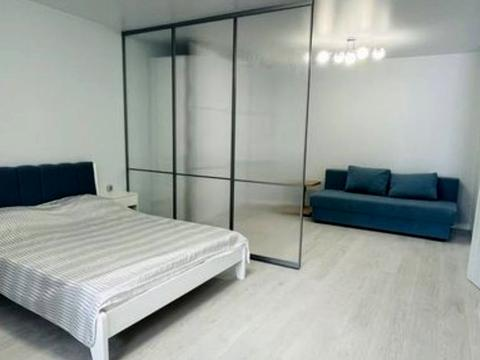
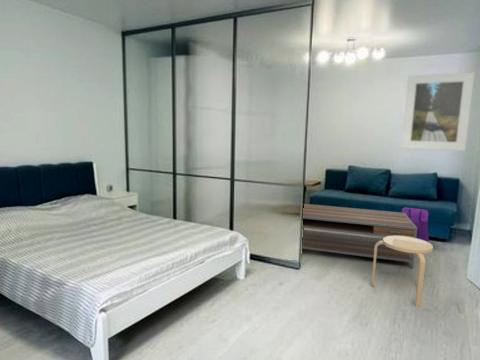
+ backpack [401,206,430,243]
+ stool [370,236,434,308]
+ coffee table [301,203,417,270]
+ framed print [401,71,476,152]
